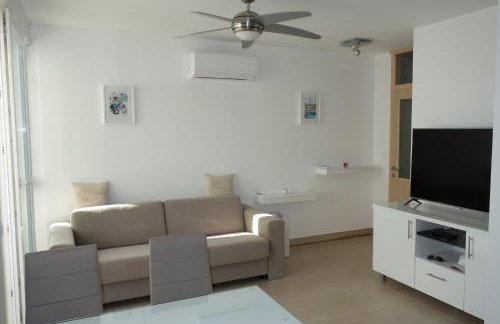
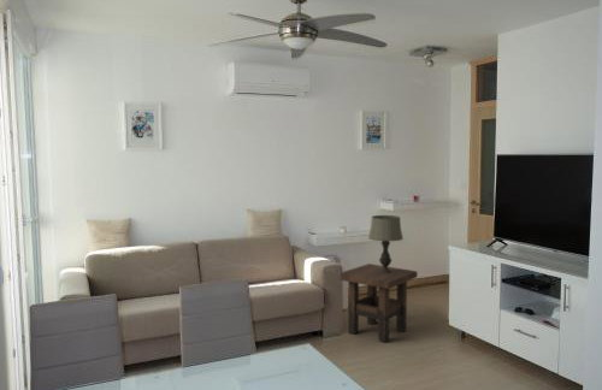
+ table lamp [367,214,405,273]
+ side table [340,262,419,343]
